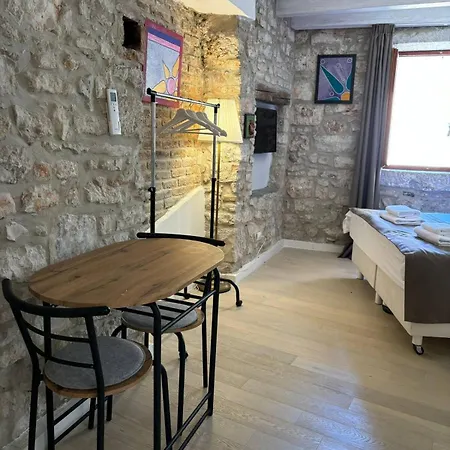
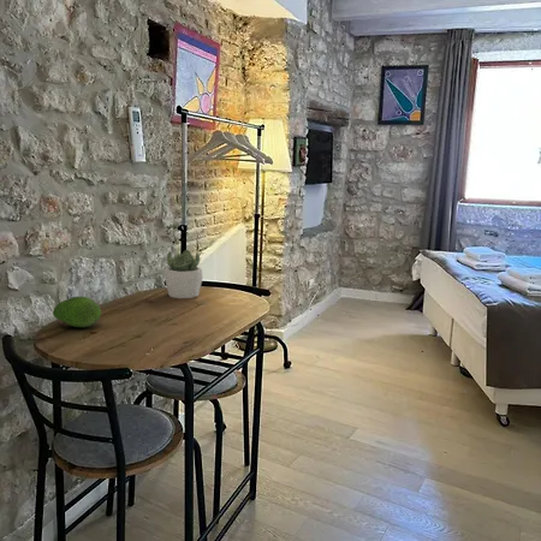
+ fruit [52,296,102,328]
+ succulent plant [164,249,204,299]
